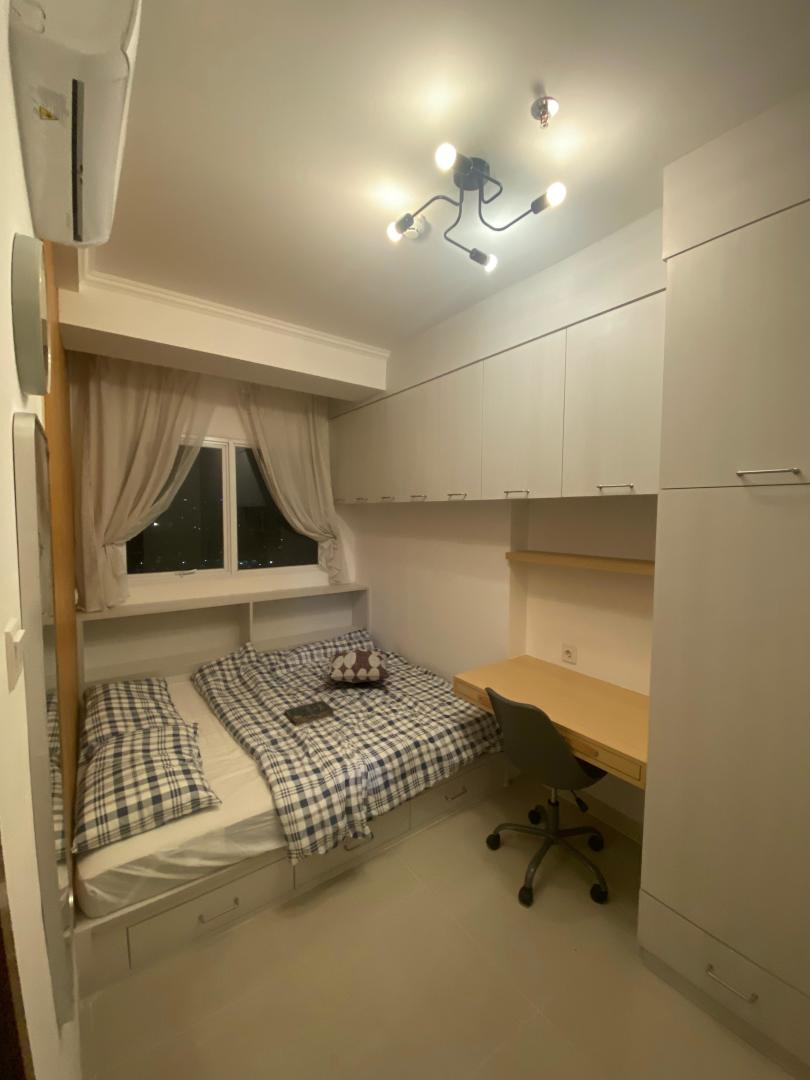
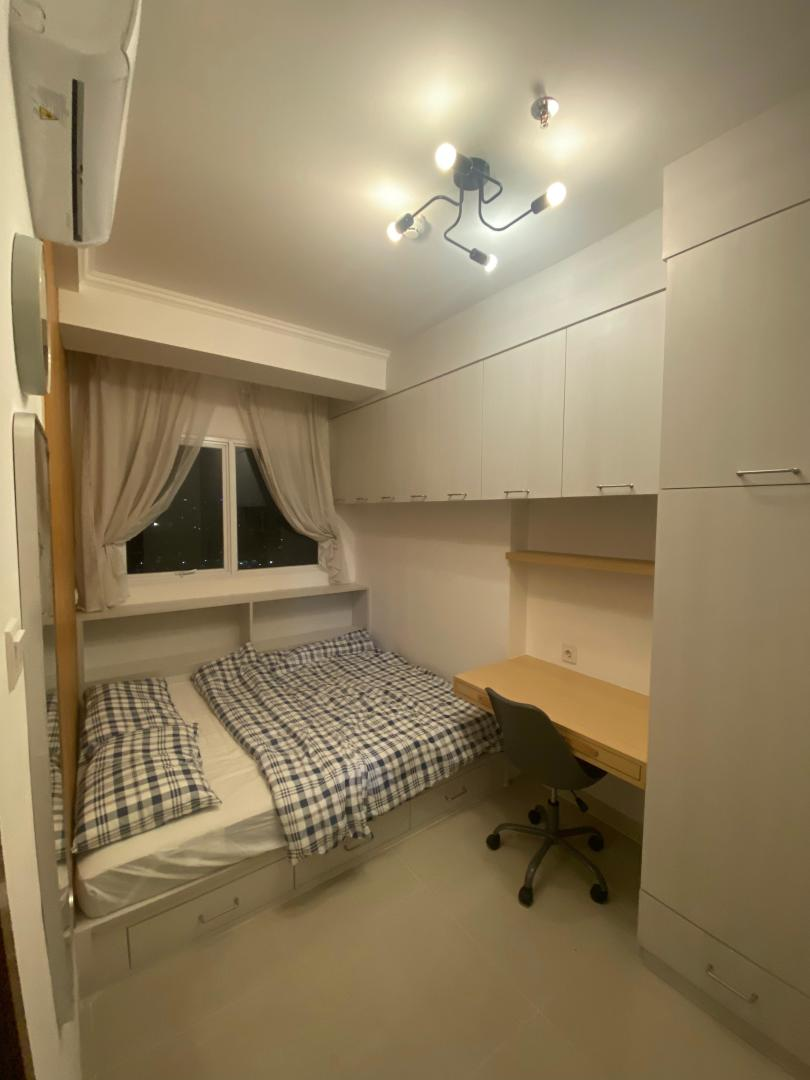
- bible [283,699,336,727]
- decorative pillow [318,647,391,684]
